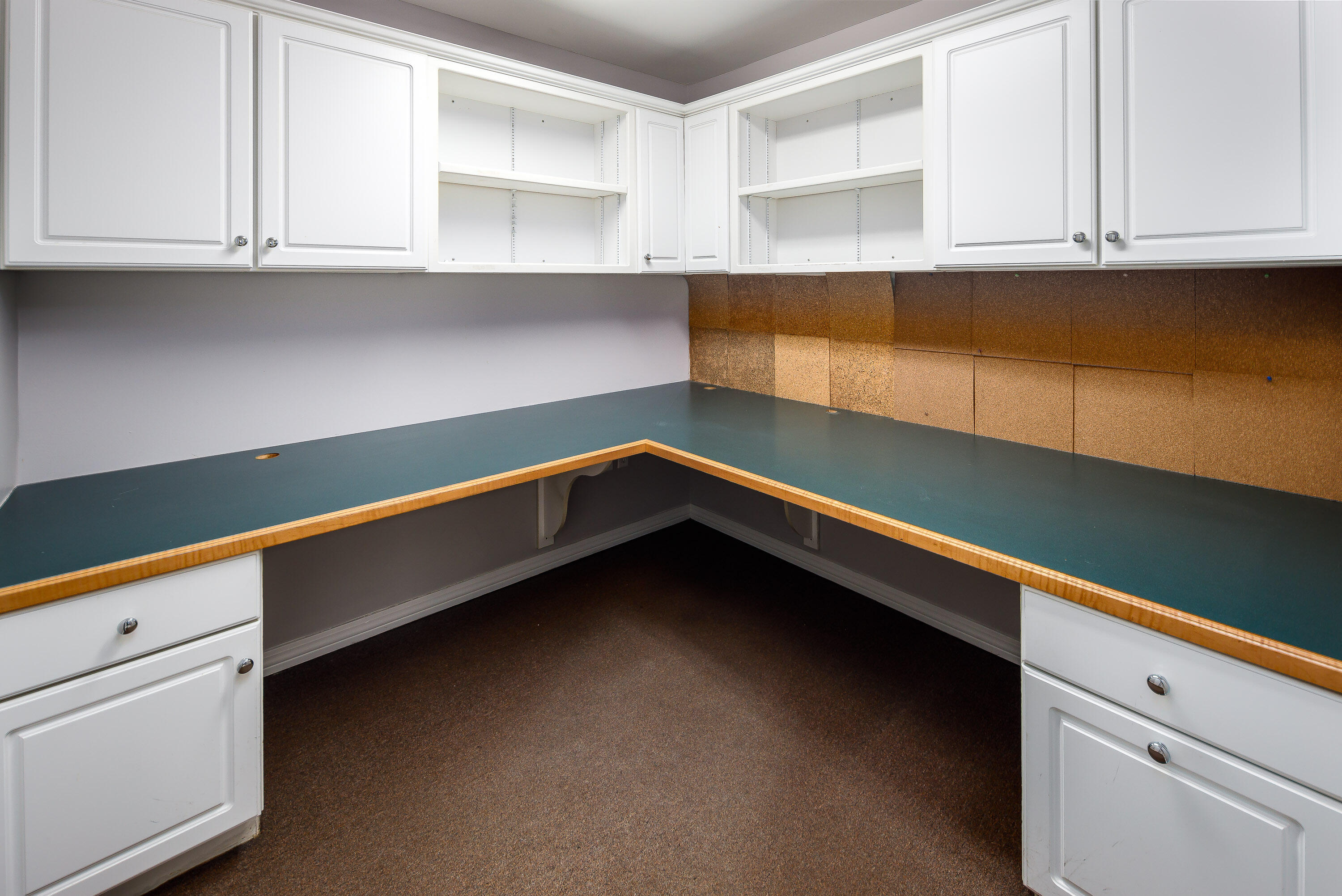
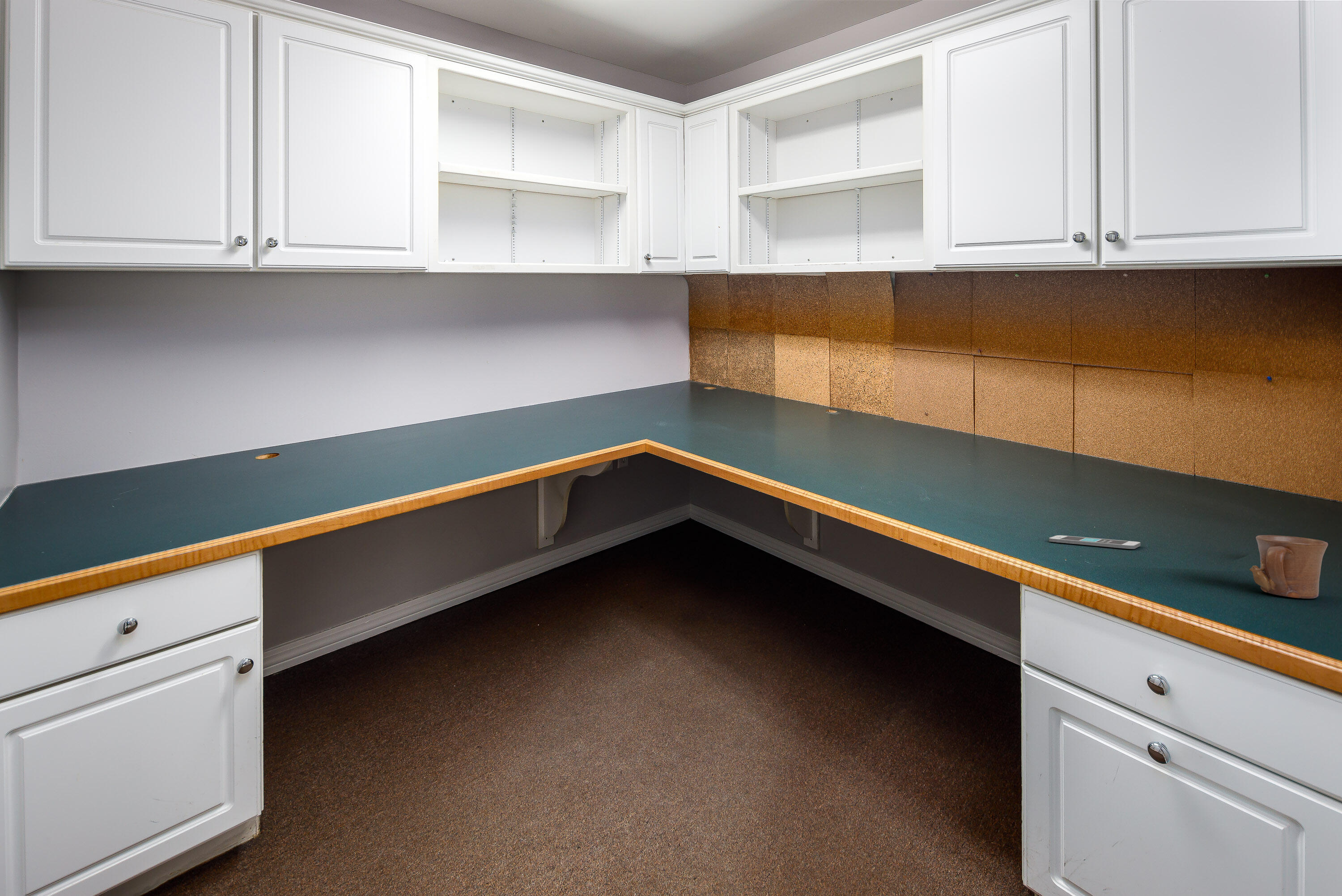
+ smartphone [1049,535,1141,549]
+ mug [1249,535,1329,599]
